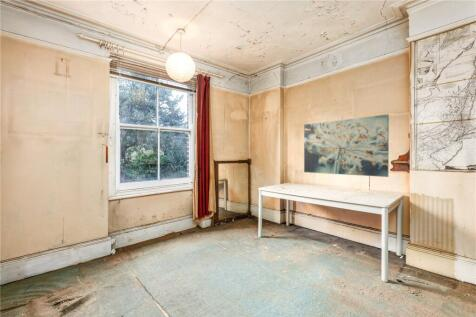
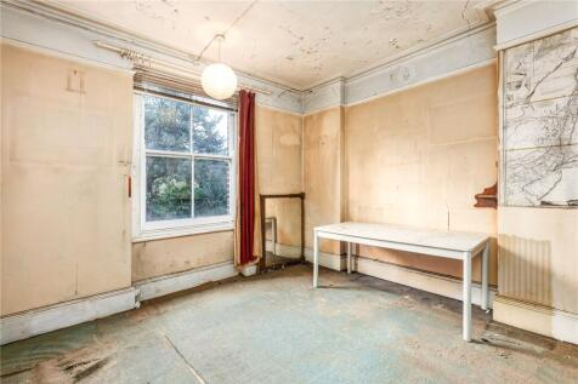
- wall art [303,114,390,178]
